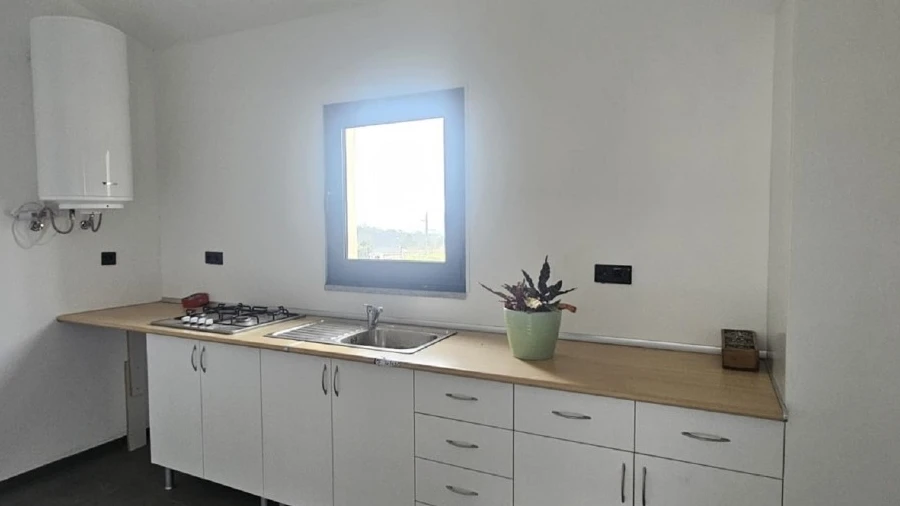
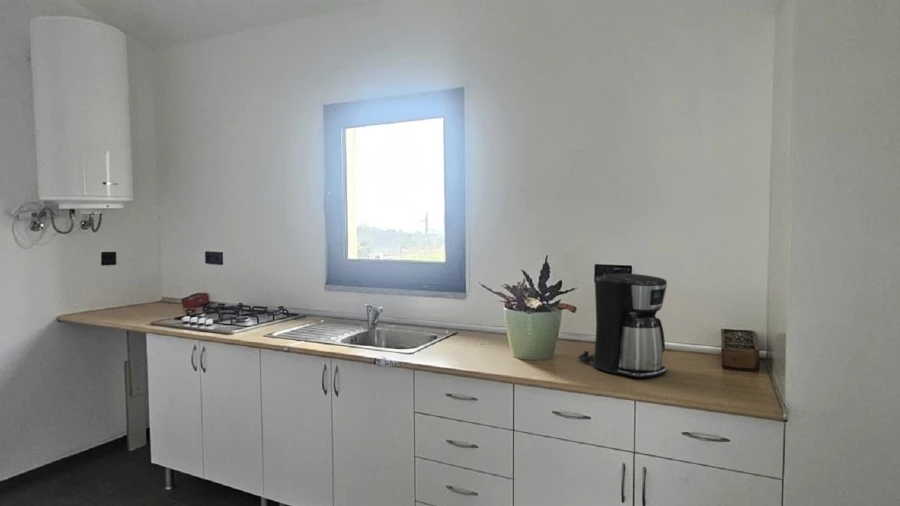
+ coffee maker [577,272,669,379]
